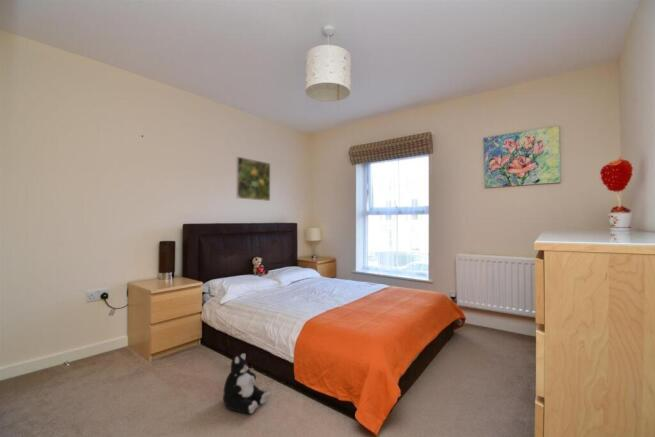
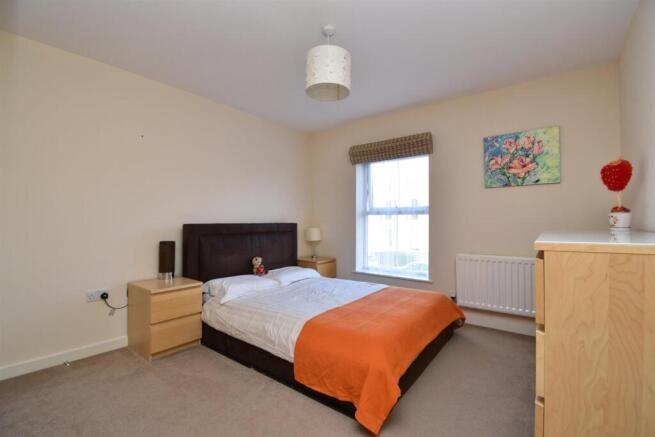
- plush toy [222,352,271,415]
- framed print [235,156,271,202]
